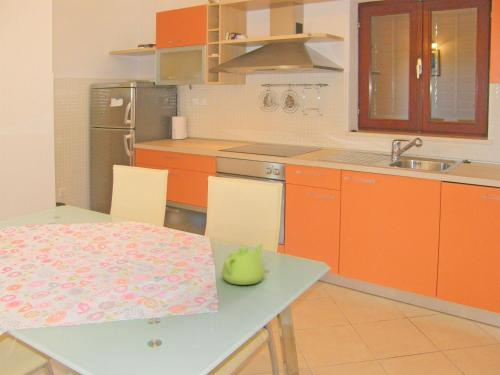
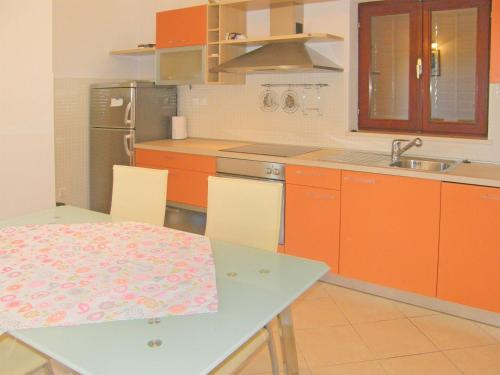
- teapot [221,242,266,286]
